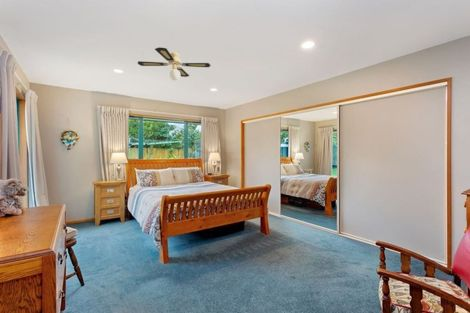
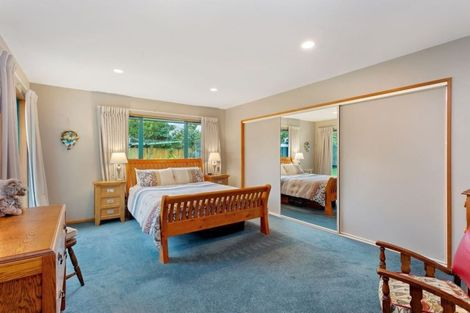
- ceiling fan [137,46,212,81]
